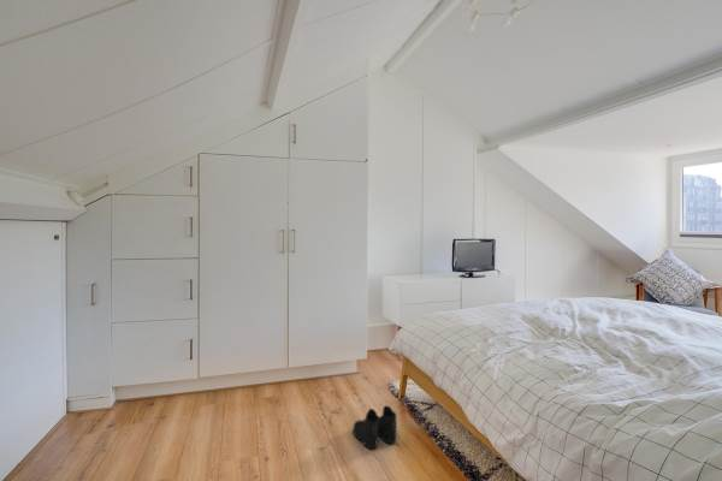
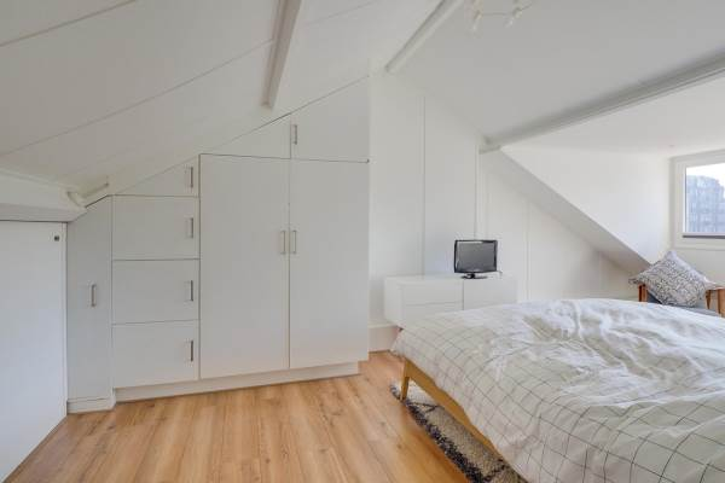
- boots [351,404,398,450]
